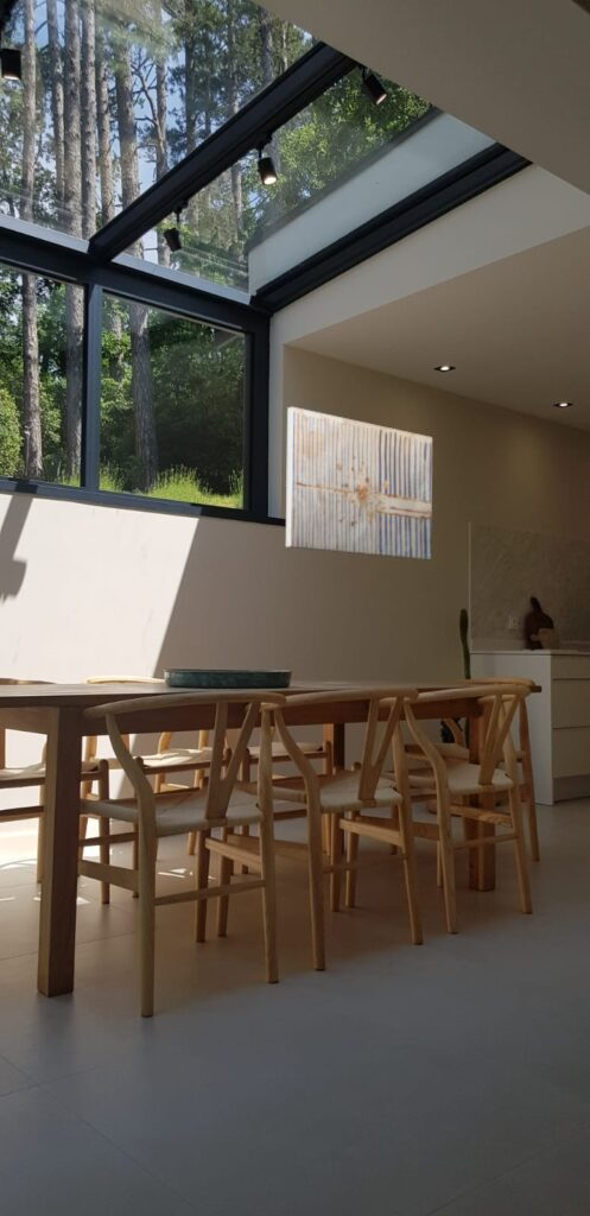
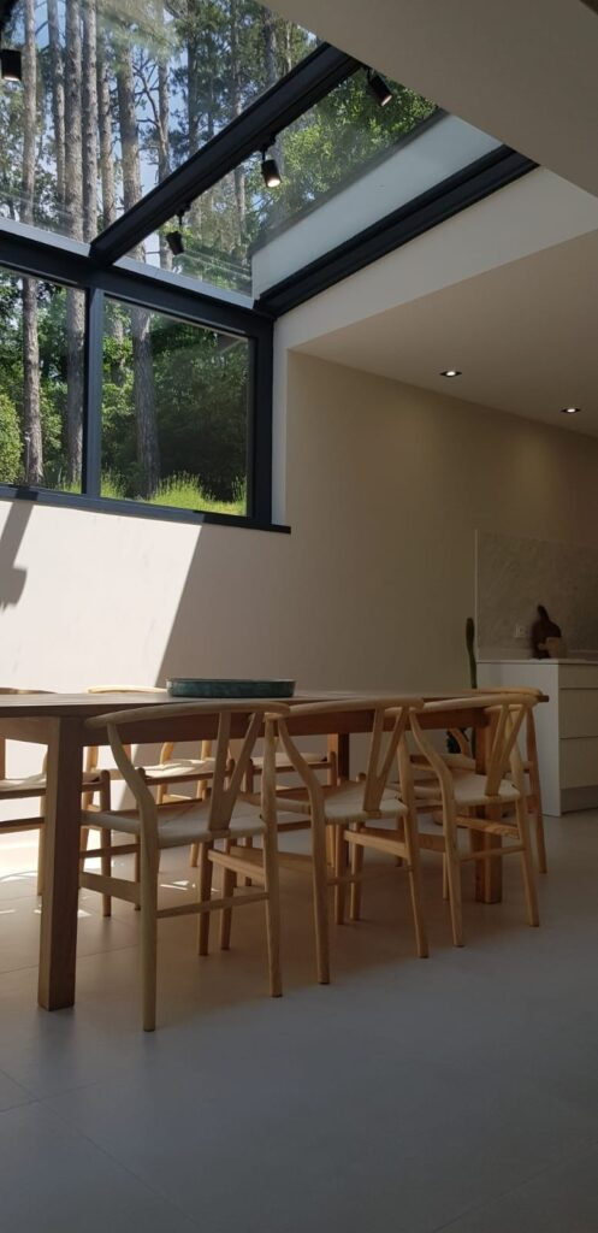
- wall art [285,406,433,560]
